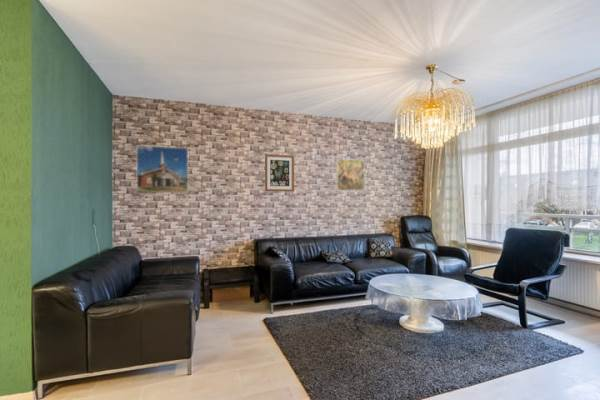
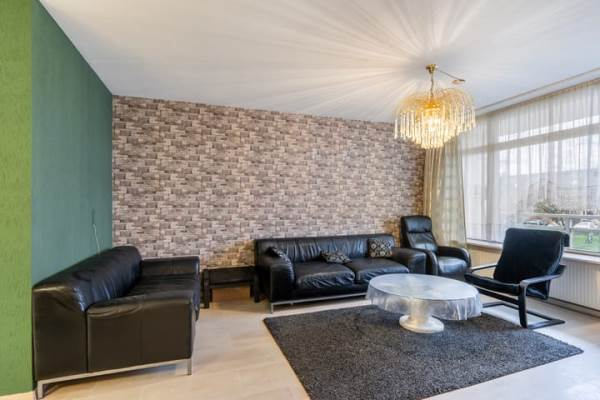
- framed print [136,145,189,194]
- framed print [335,158,366,192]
- wall art [264,153,295,192]
